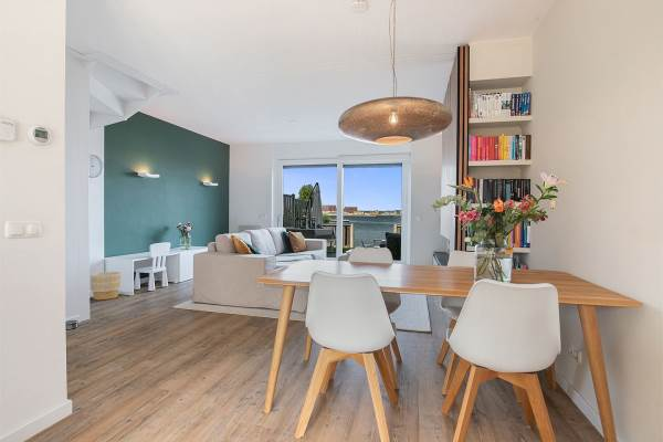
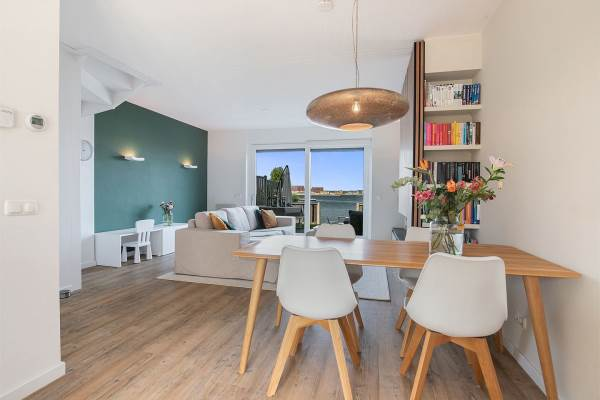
- planter [90,271,122,301]
